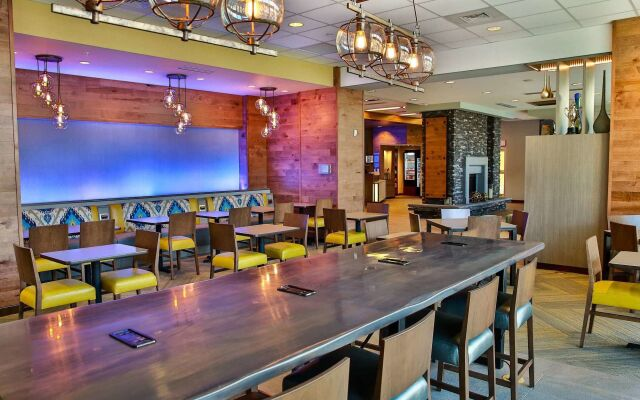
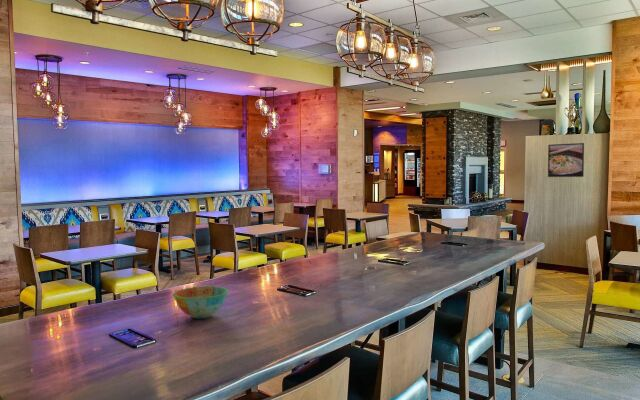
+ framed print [547,142,585,178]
+ bowl [172,285,229,319]
